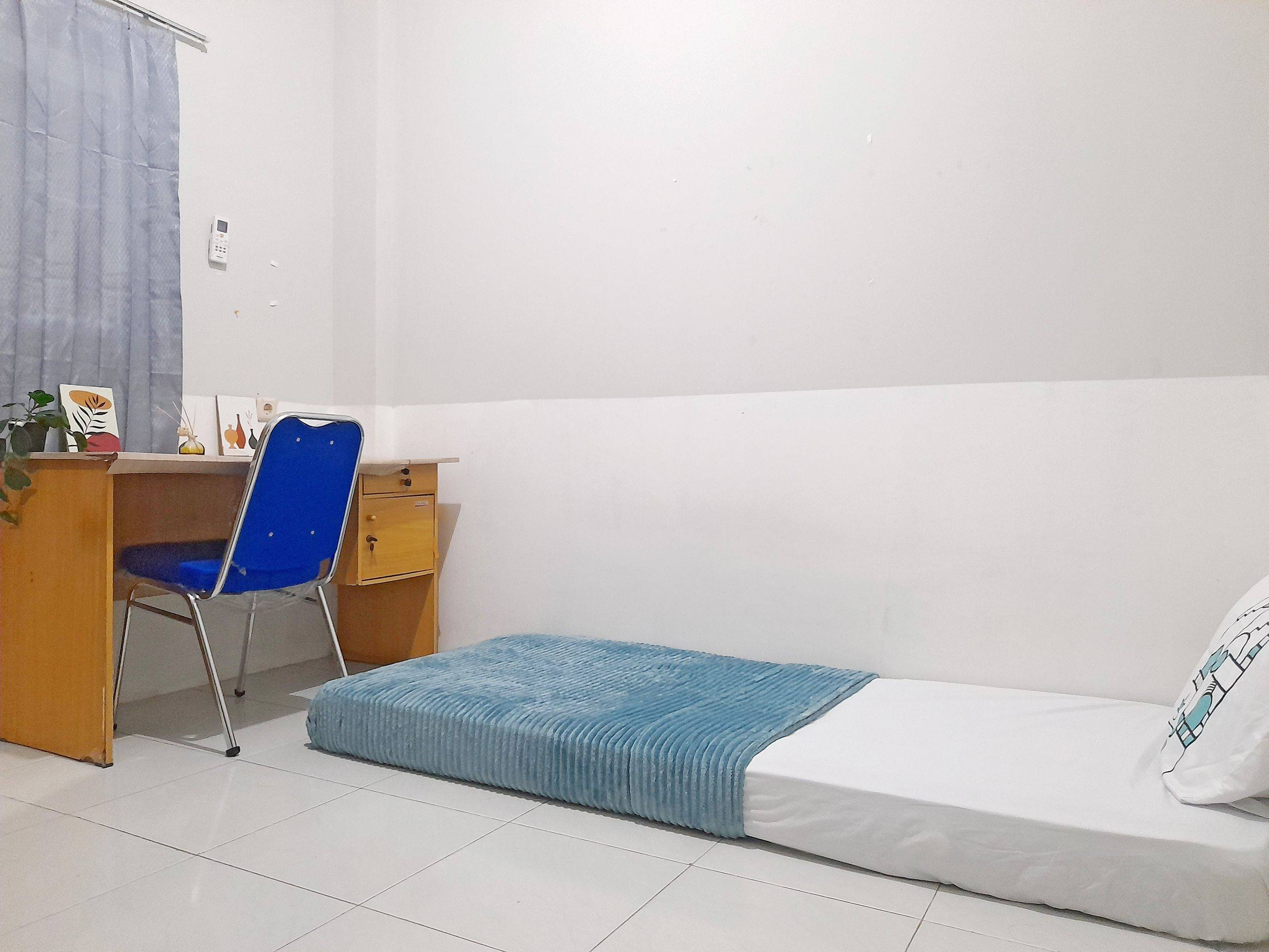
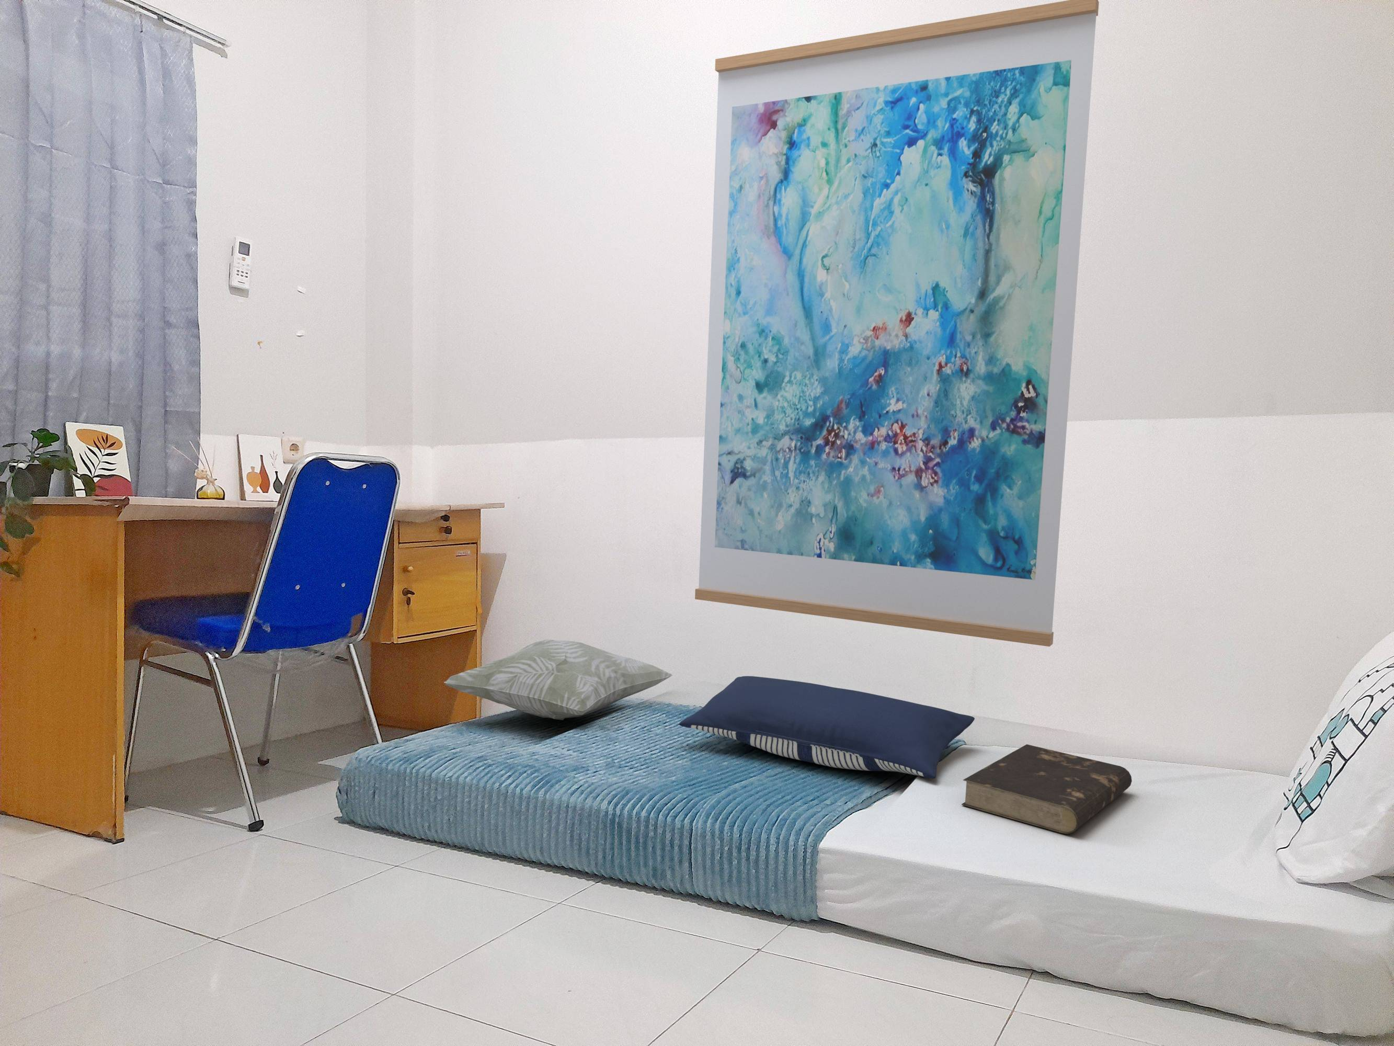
+ book [961,744,1133,835]
+ pillow [679,676,975,779]
+ decorative pillow [444,639,673,721]
+ wall art [694,0,1100,647]
